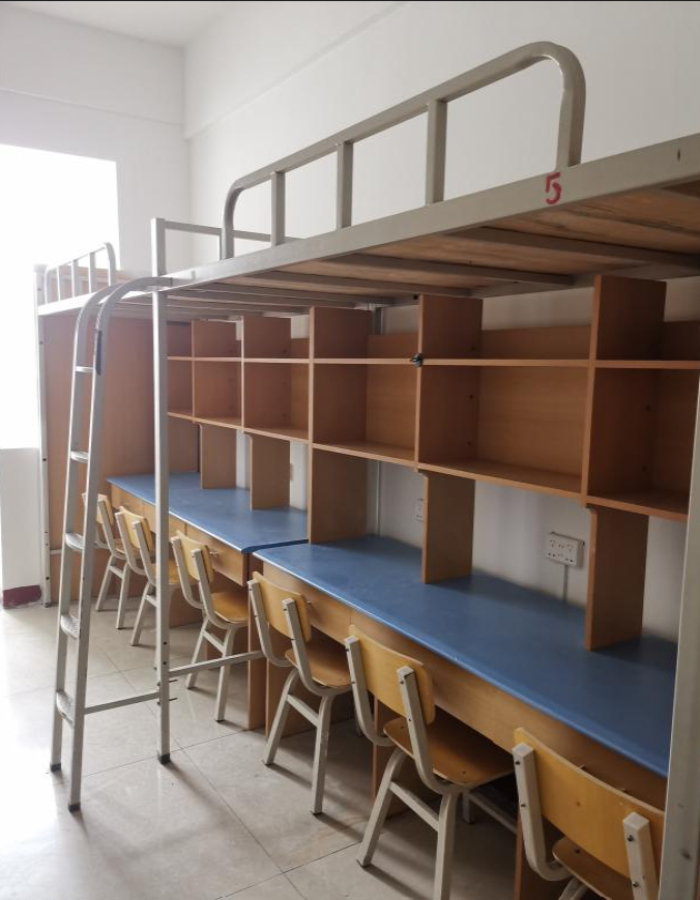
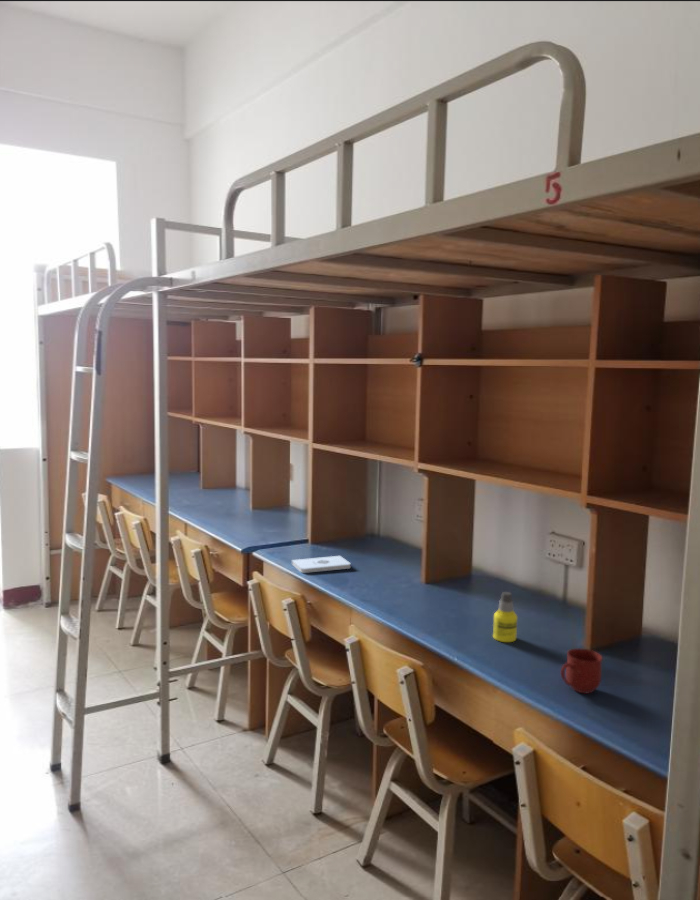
+ mug [560,647,604,694]
+ bottle [492,591,518,643]
+ notepad [291,555,352,574]
